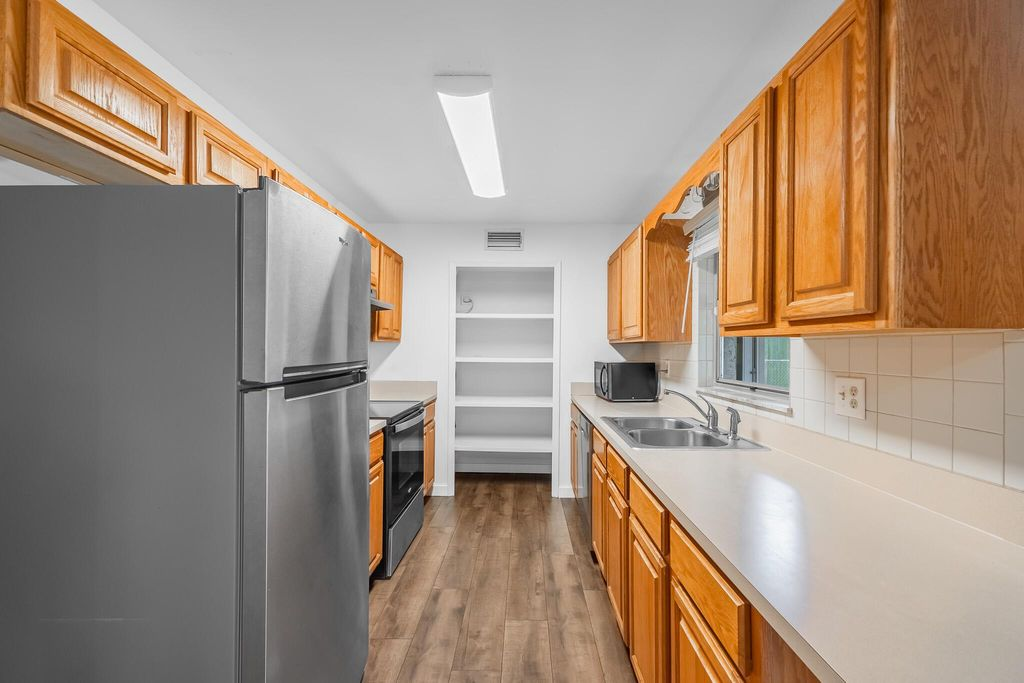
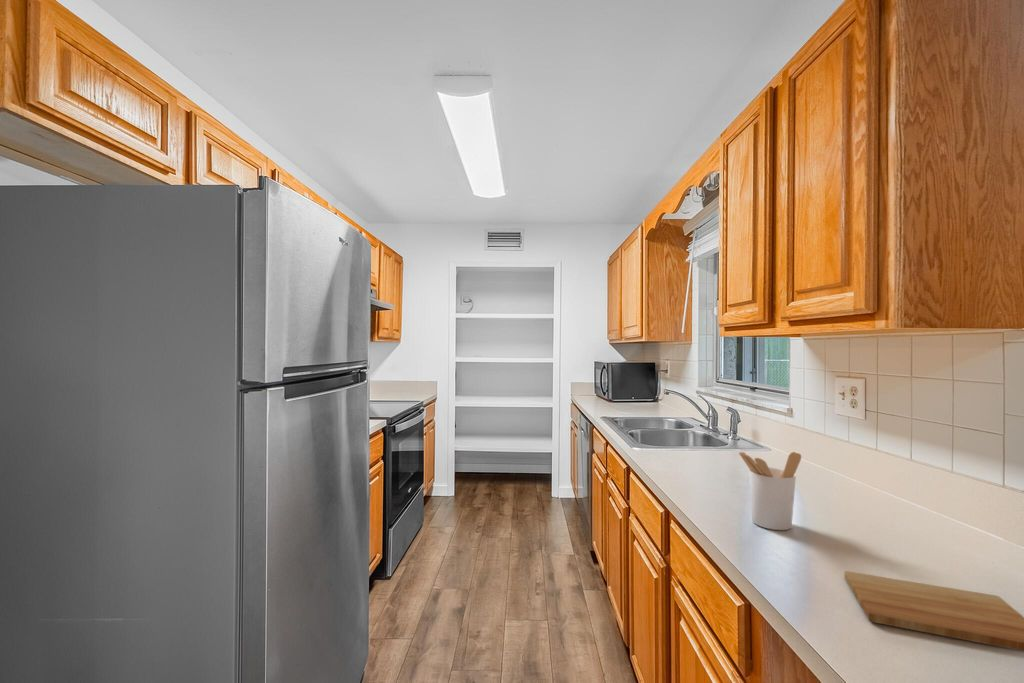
+ utensil holder [738,451,802,531]
+ cutting board [843,570,1024,652]
